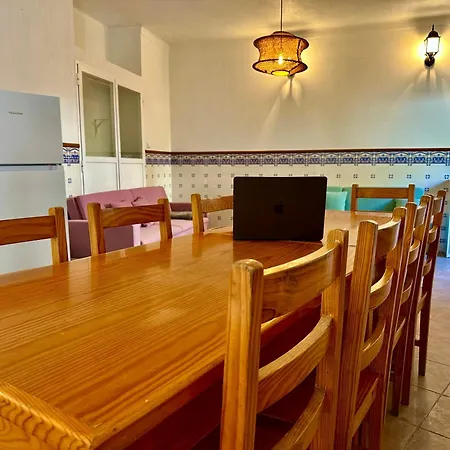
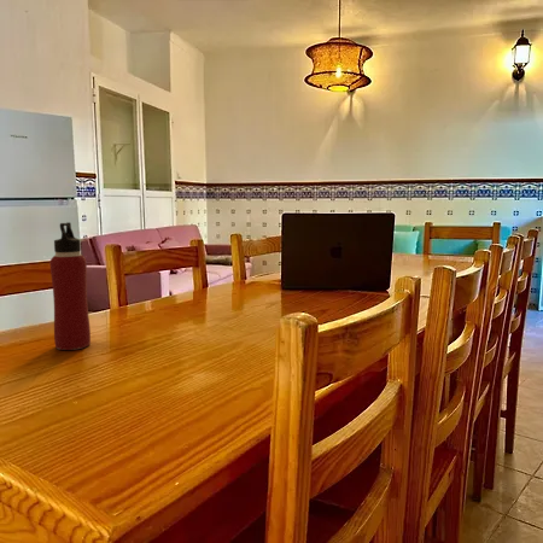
+ water bottle [49,221,92,351]
